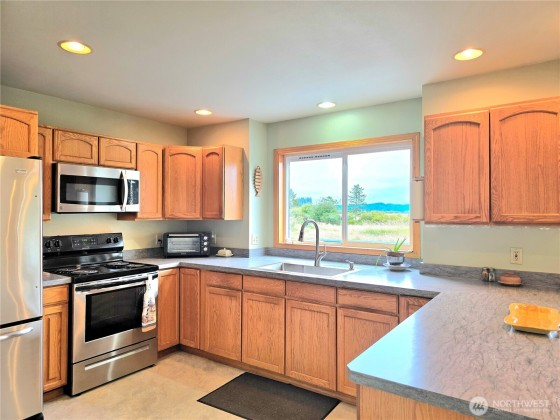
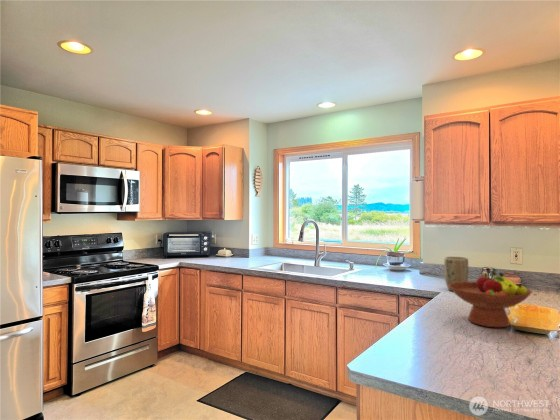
+ plant pot [443,256,469,292]
+ fruit bowl [448,270,533,328]
